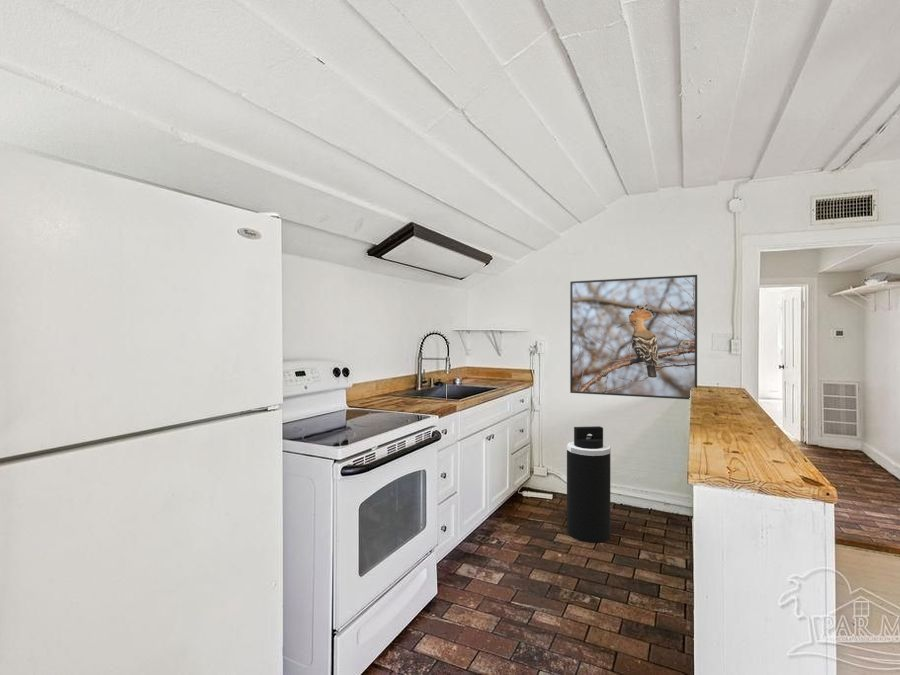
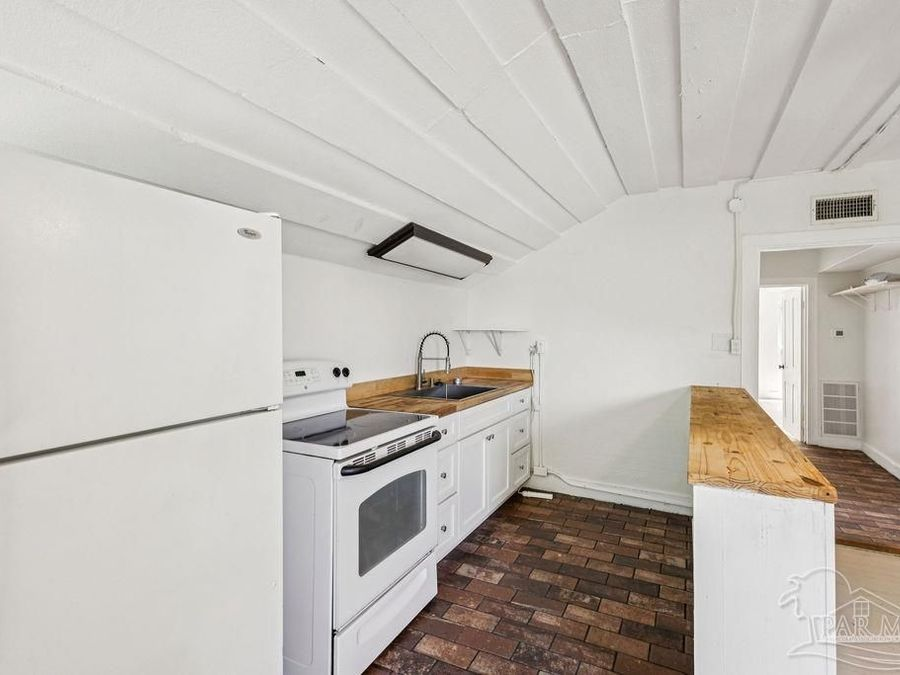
- trash can [566,425,611,543]
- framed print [569,274,698,400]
